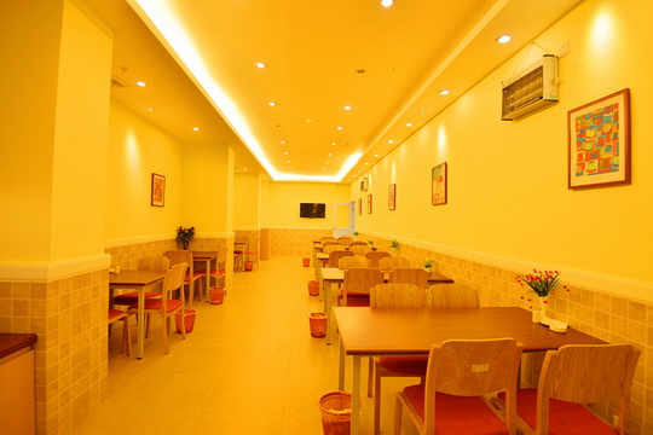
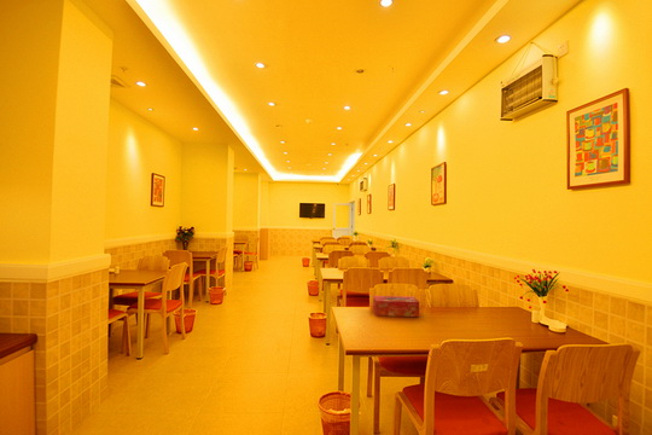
+ tissue box [372,295,420,318]
